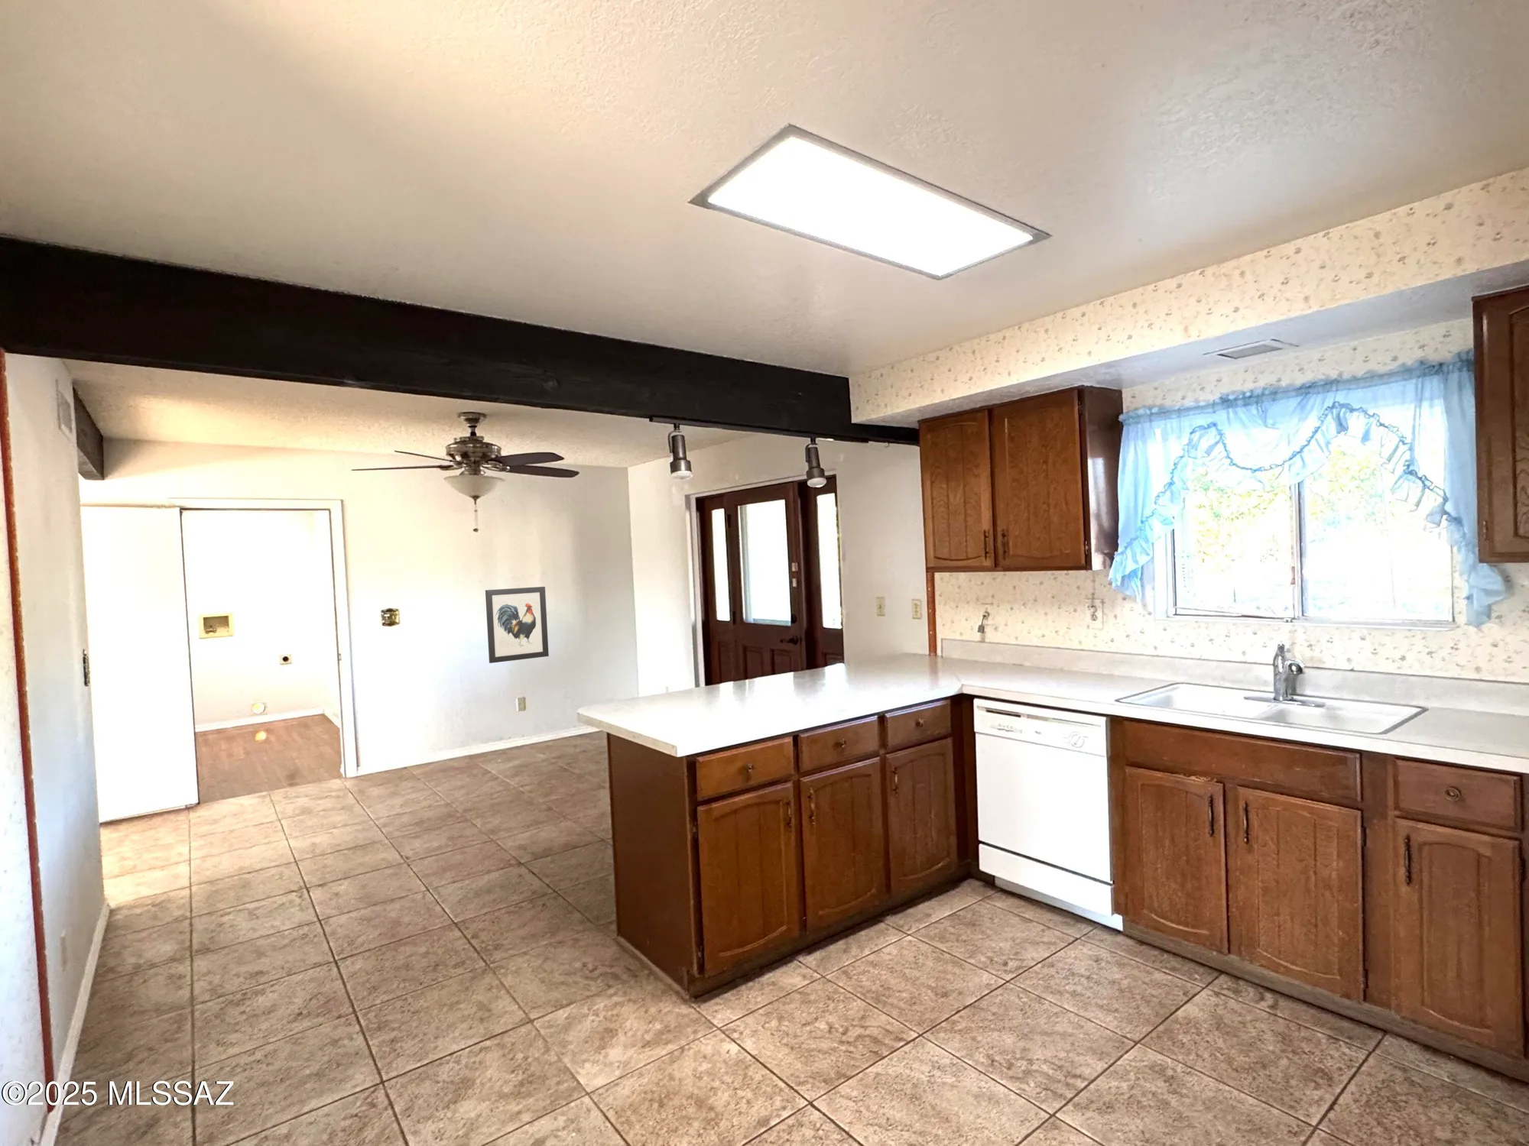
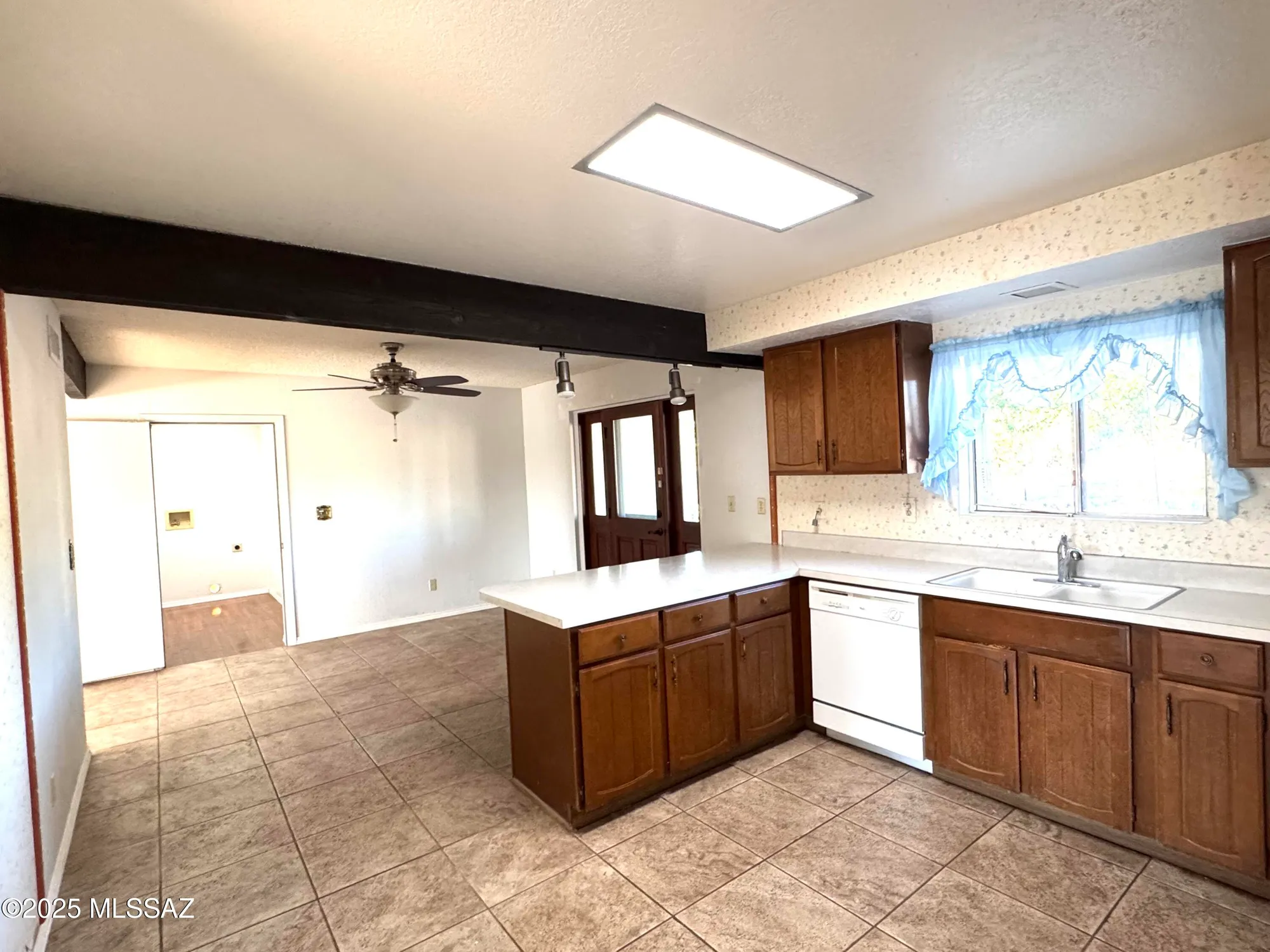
- wall art [485,586,550,664]
